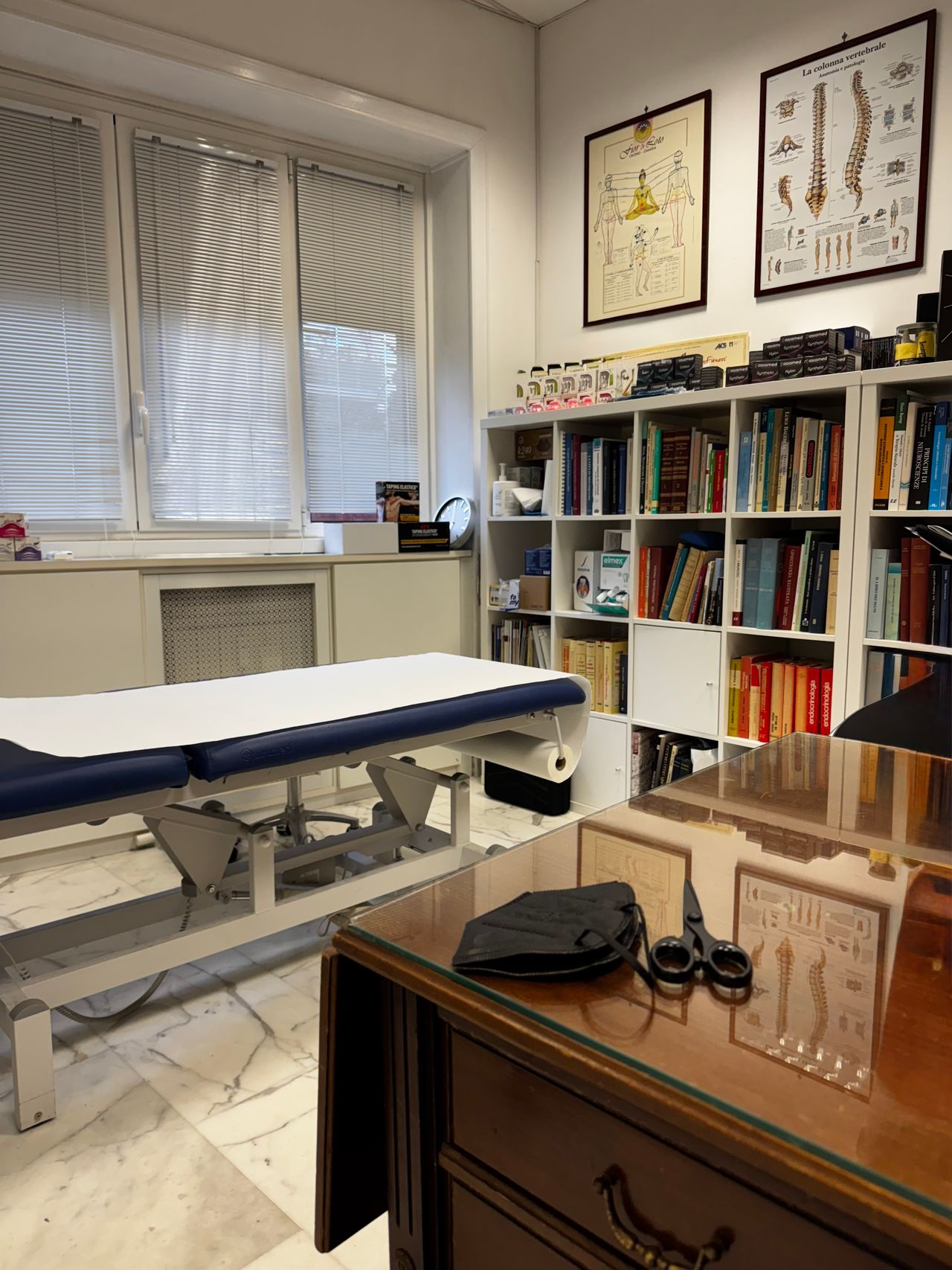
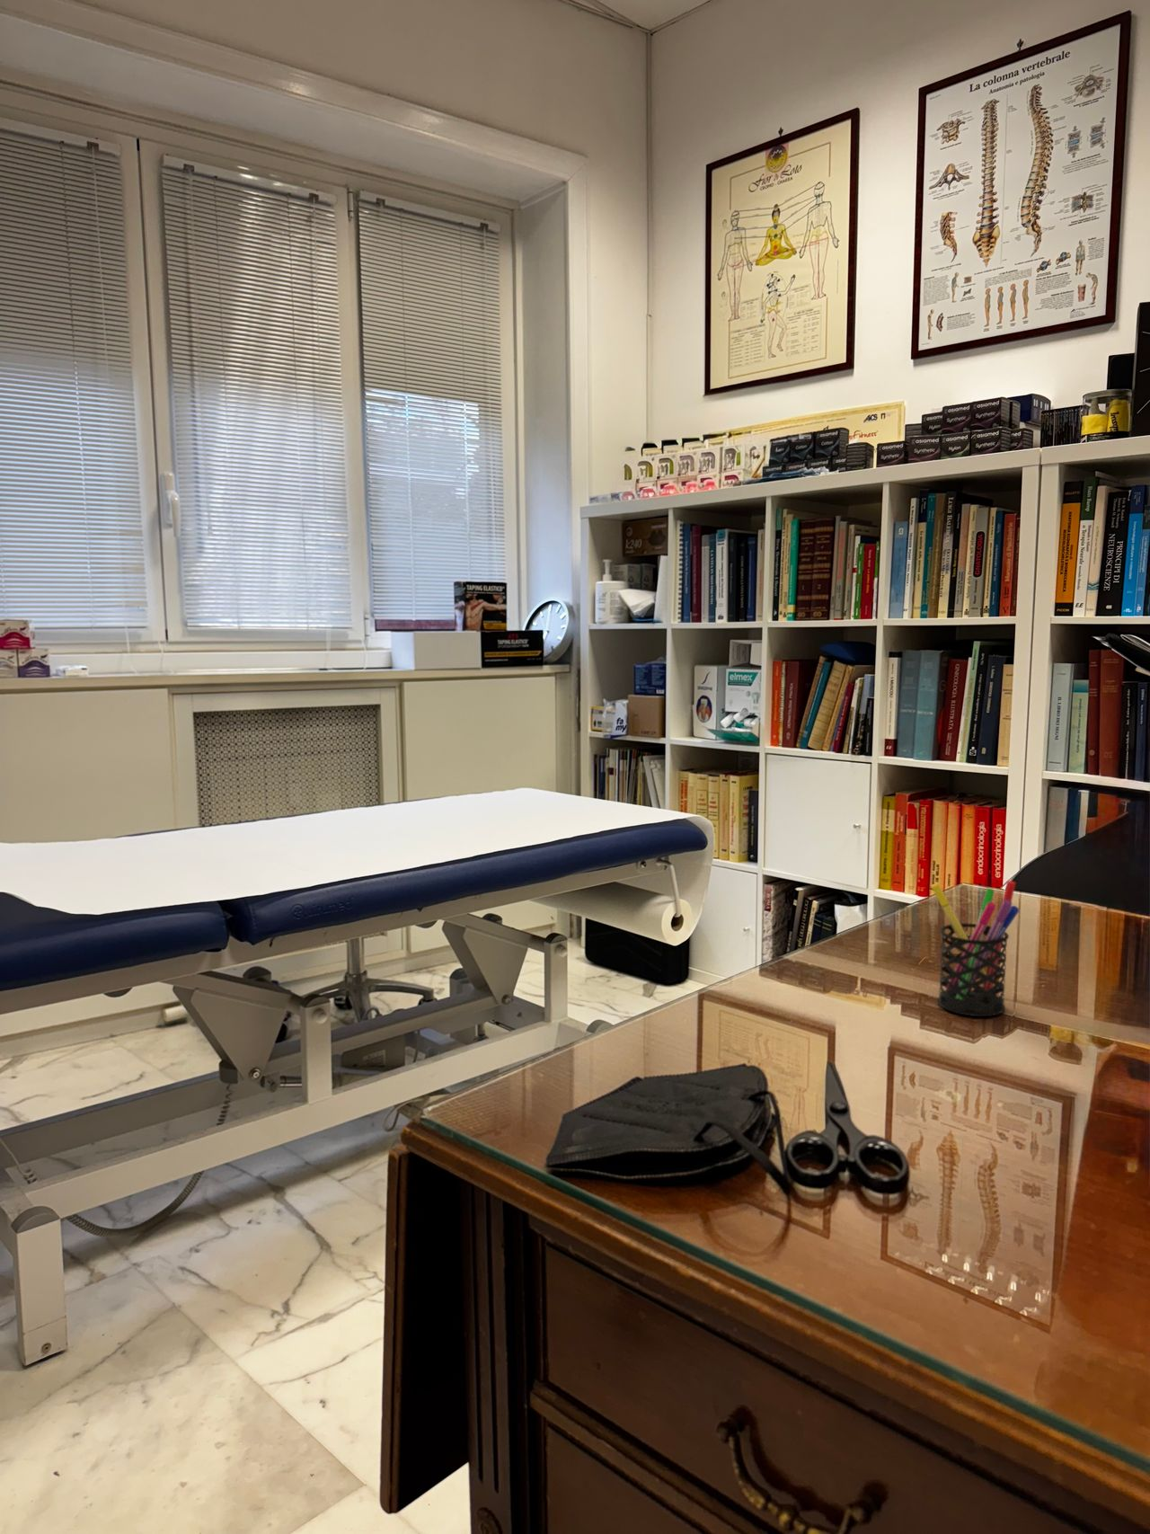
+ pen holder [931,879,1020,1017]
